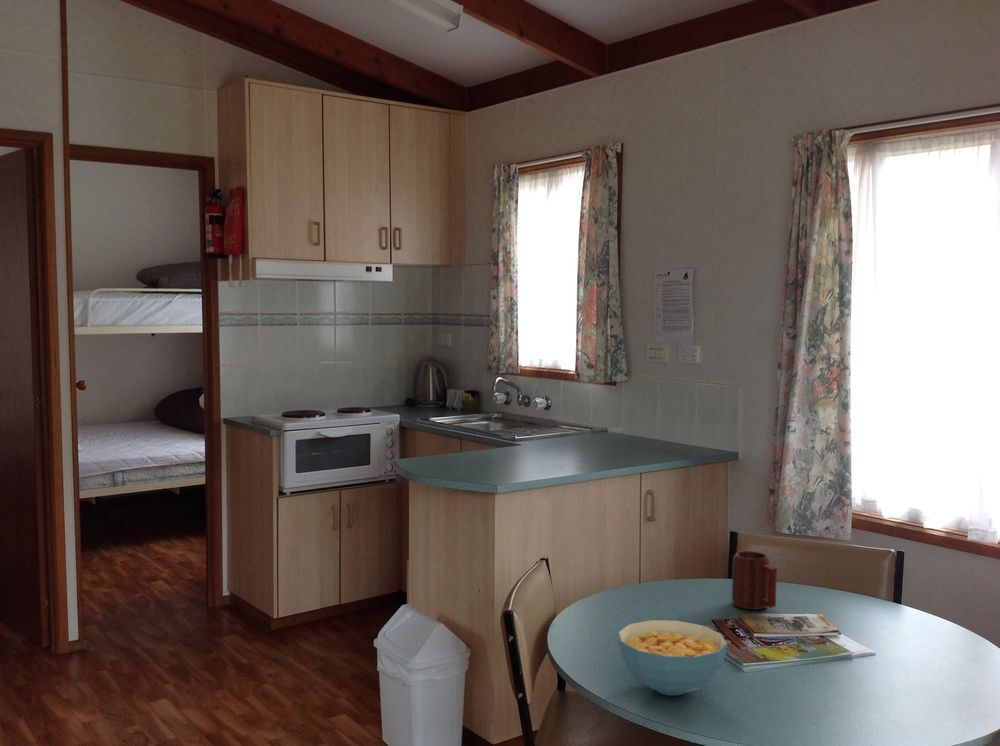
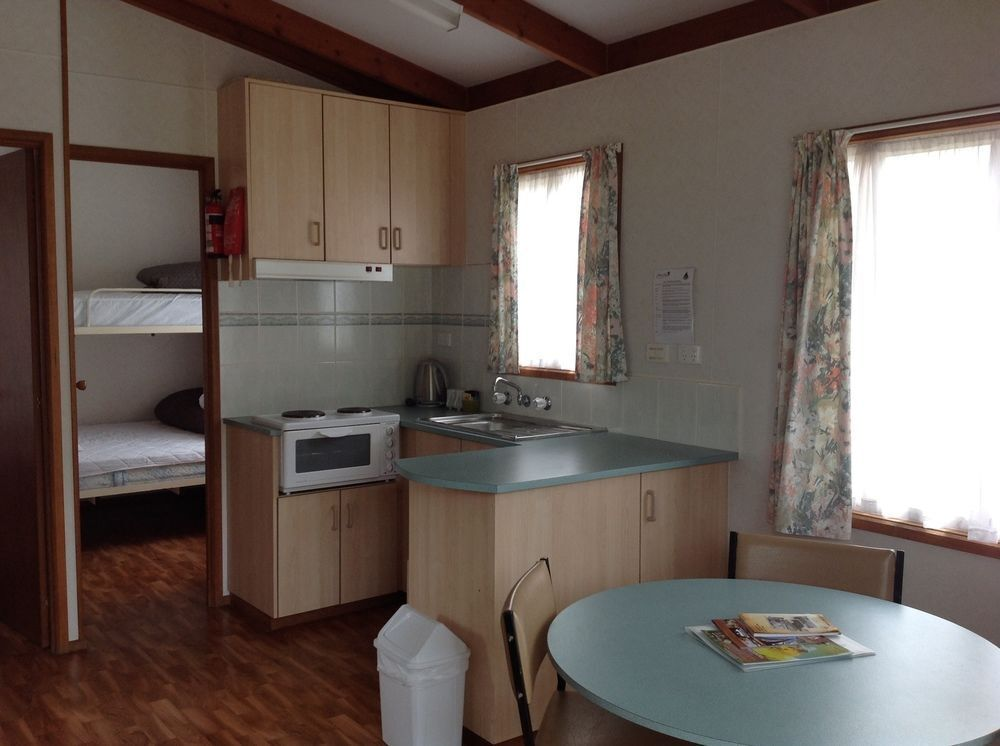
- mug [731,550,778,611]
- cereal bowl [617,619,728,696]
